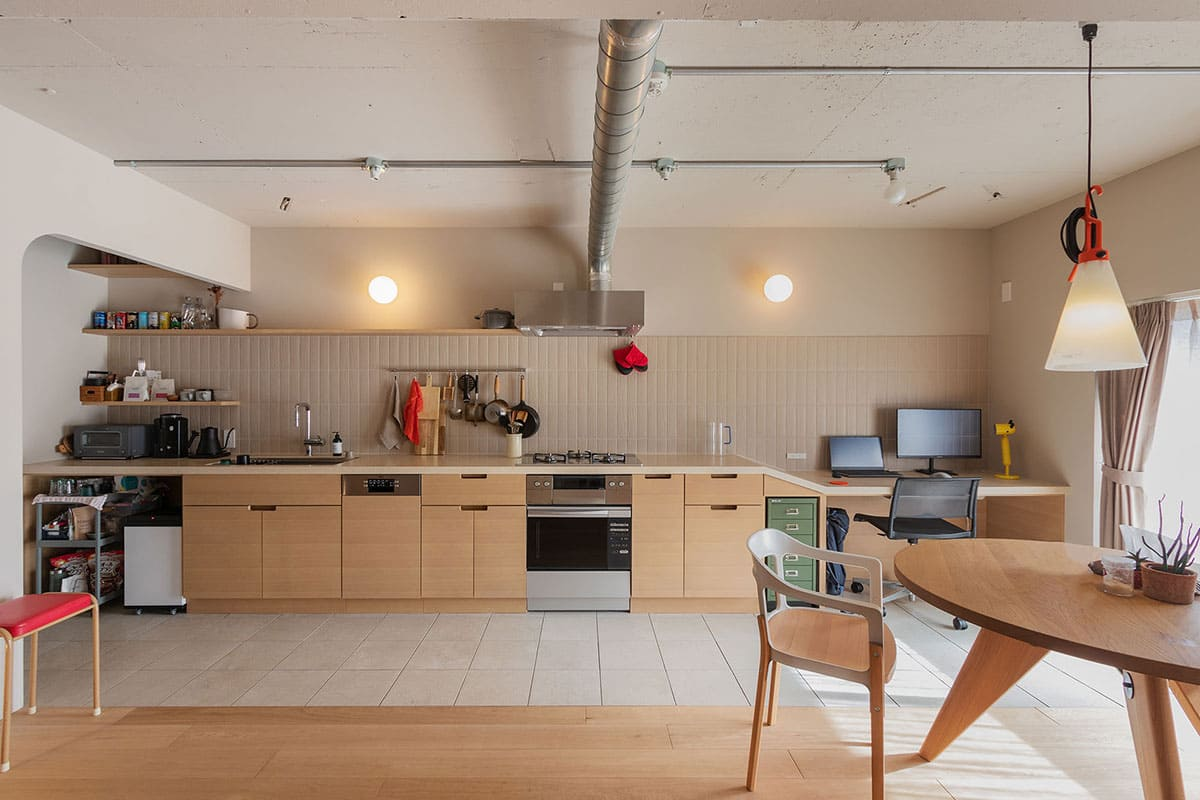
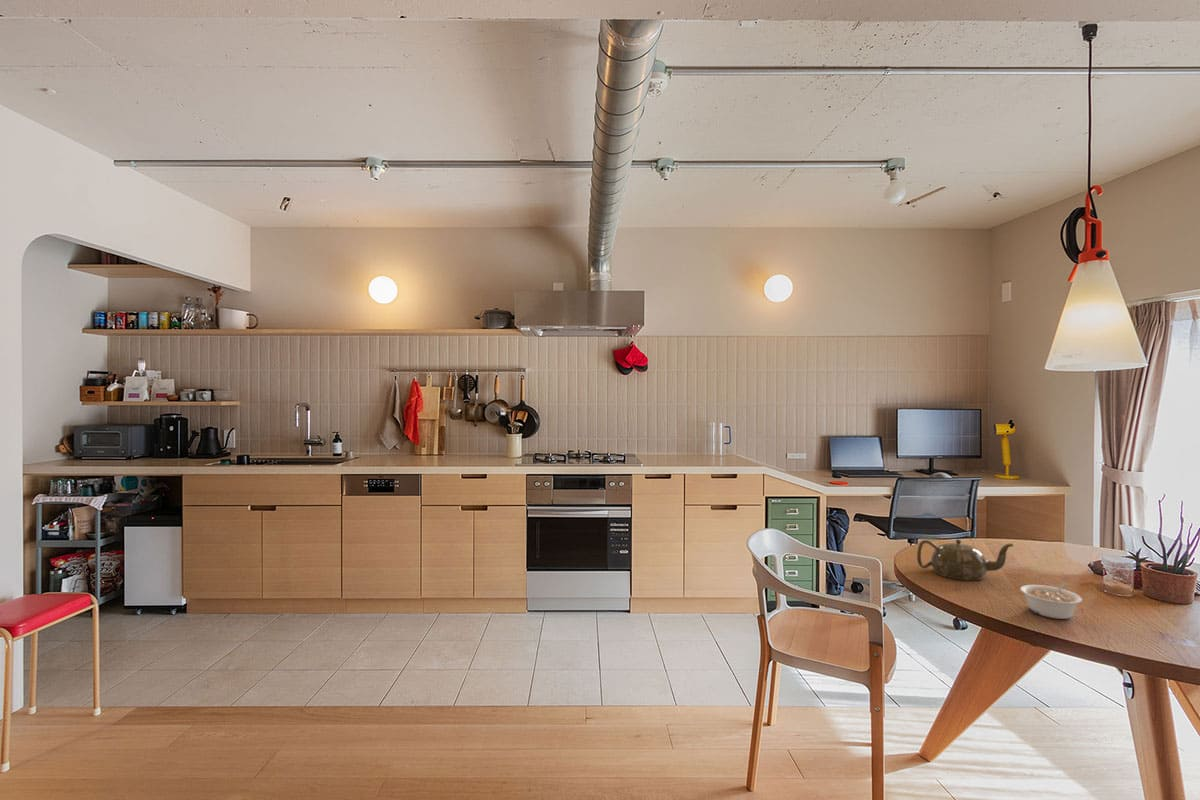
+ legume [1019,581,1083,620]
+ teapot [916,538,1014,581]
